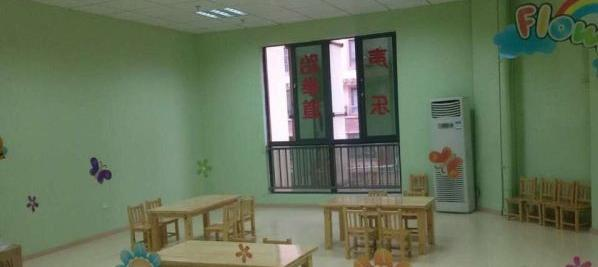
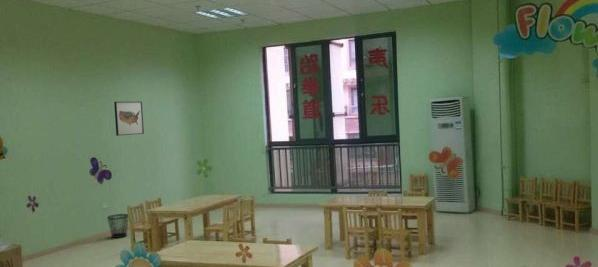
+ wall art [113,101,145,137]
+ wastebasket [106,213,129,239]
